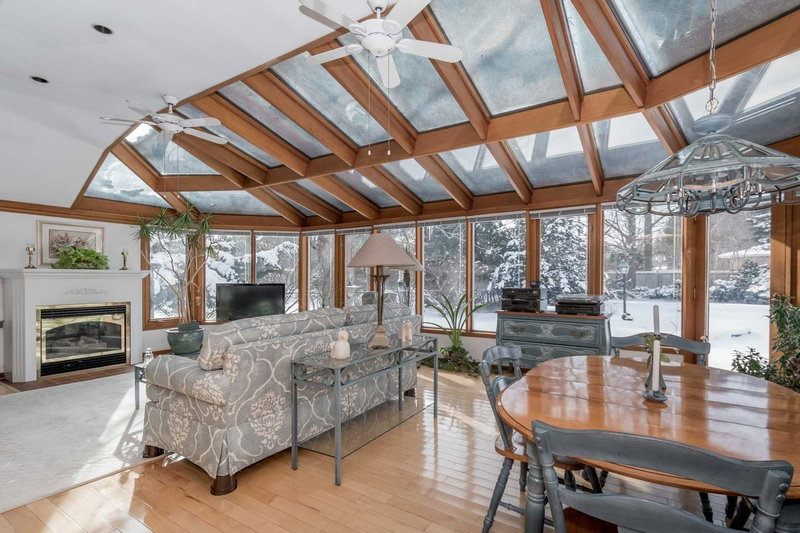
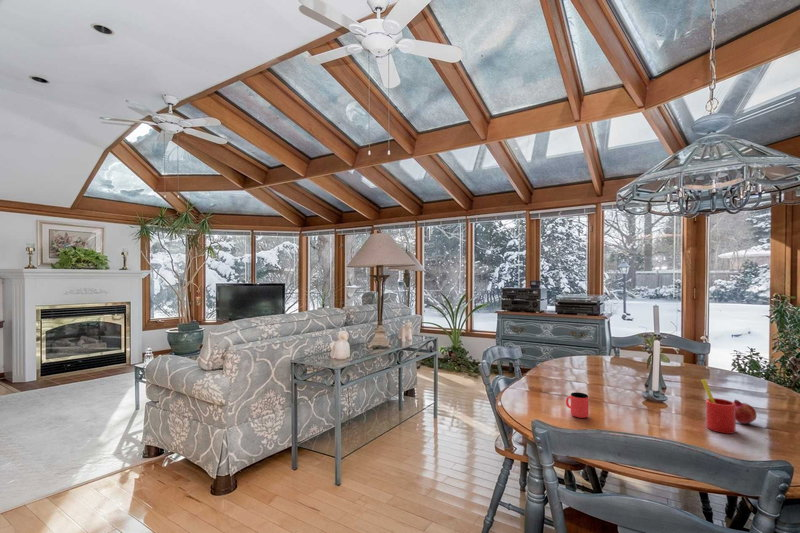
+ straw [700,378,737,435]
+ cup [565,391,590,419]
+ fruit [733,399,758,425]
